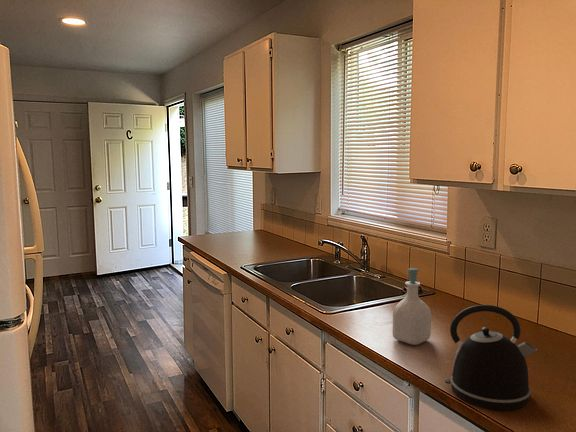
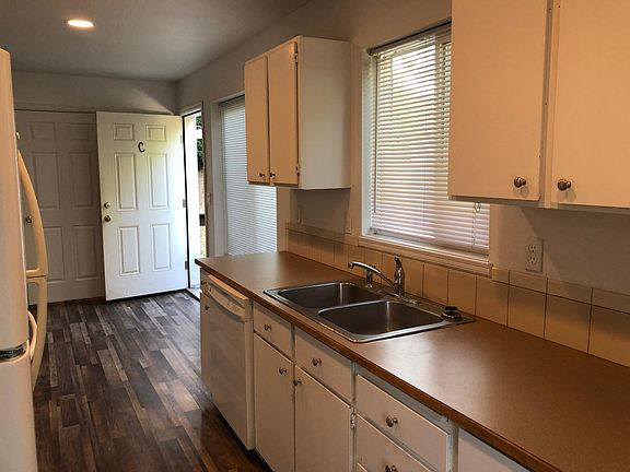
- soap bottle [392,267,432,346]
- kettle [444,304,538,411]
